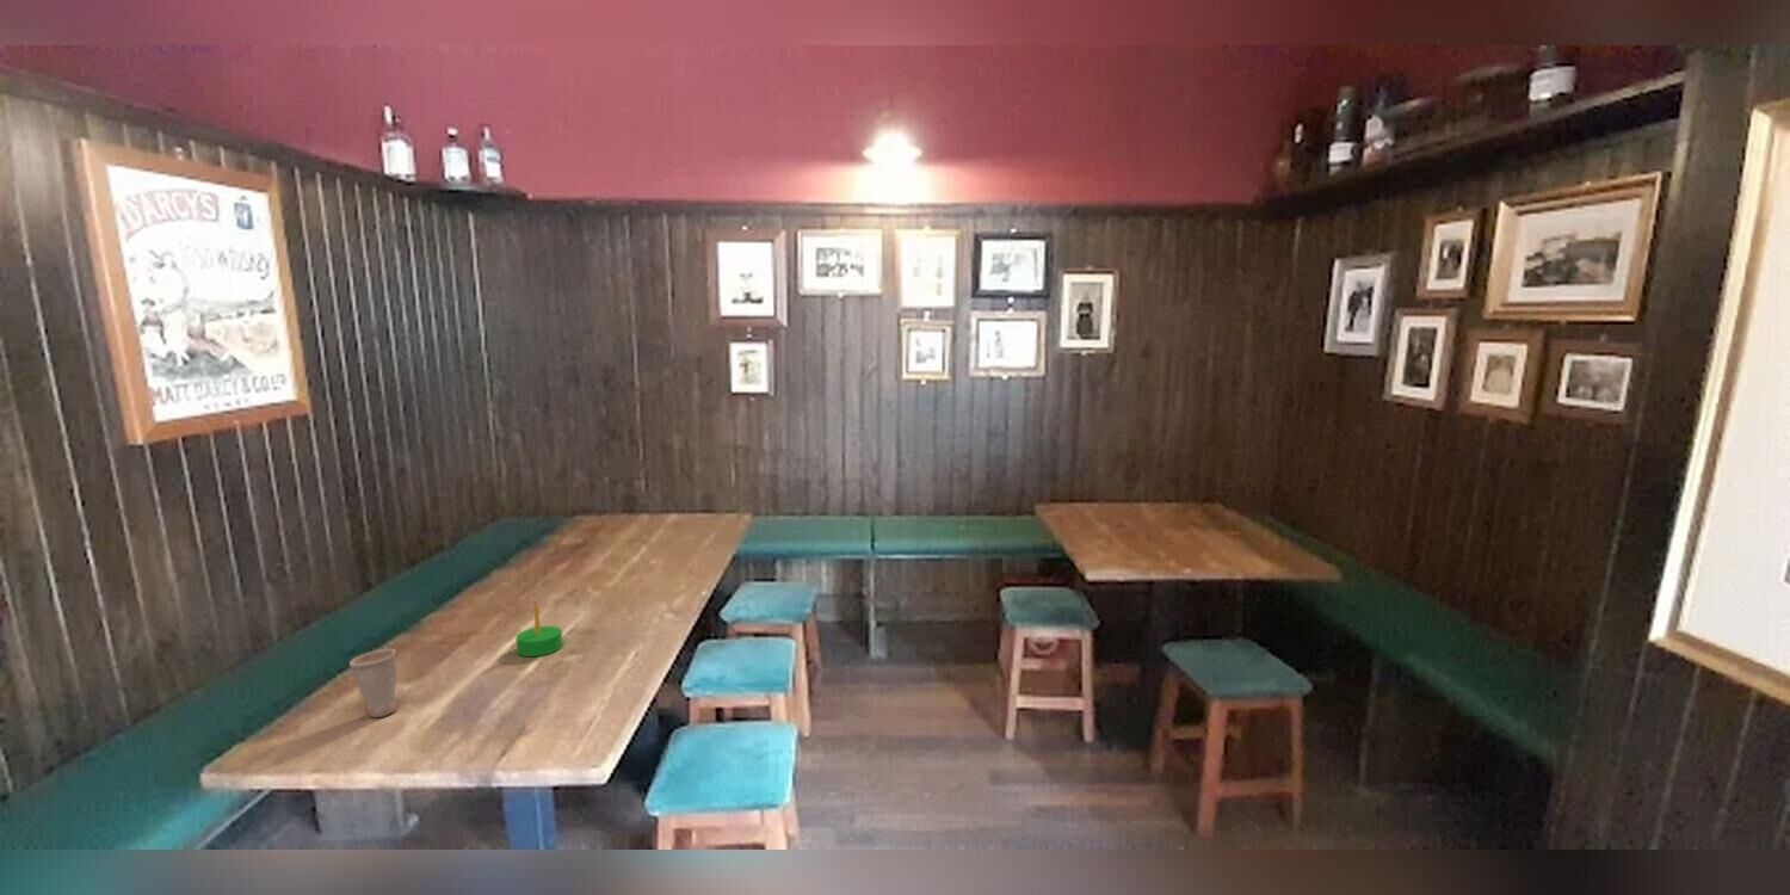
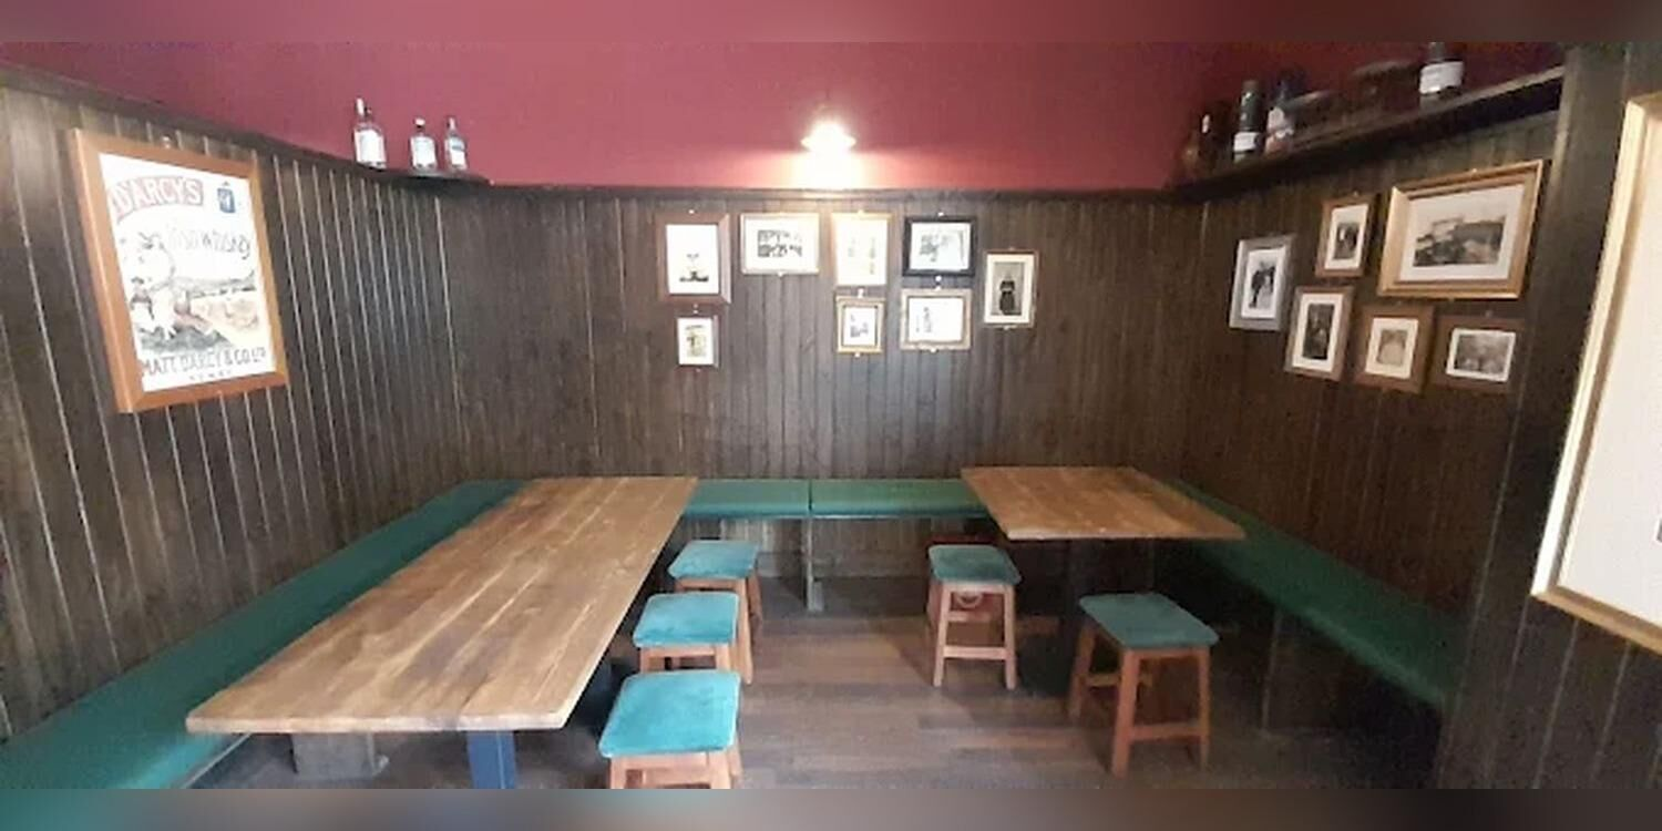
- cup [348,648,397,718]
- candle [514,599,563,658]
